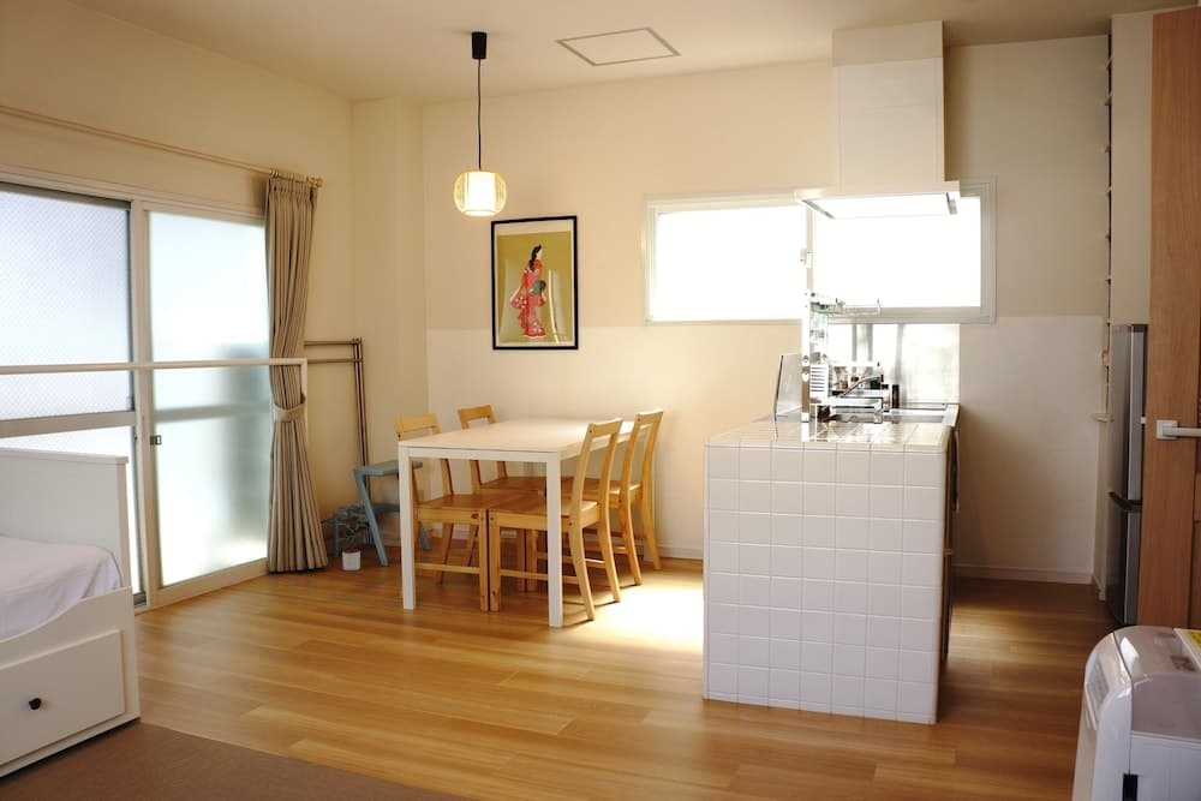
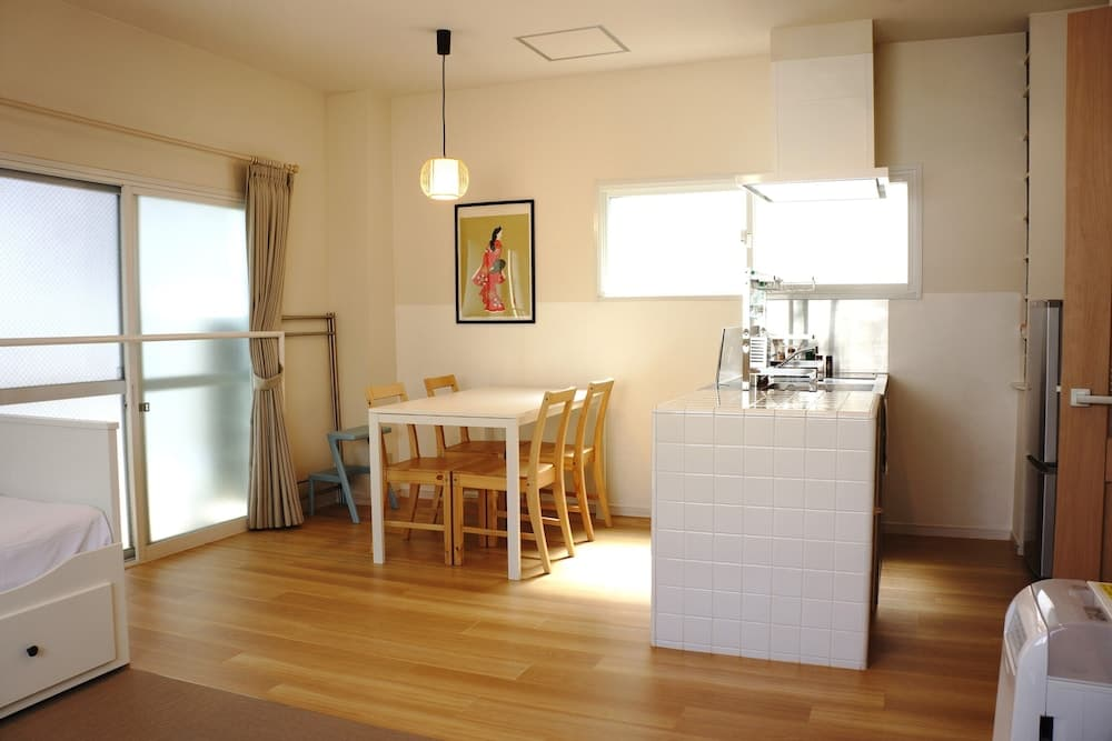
- potted plant [323,503,372,572]
